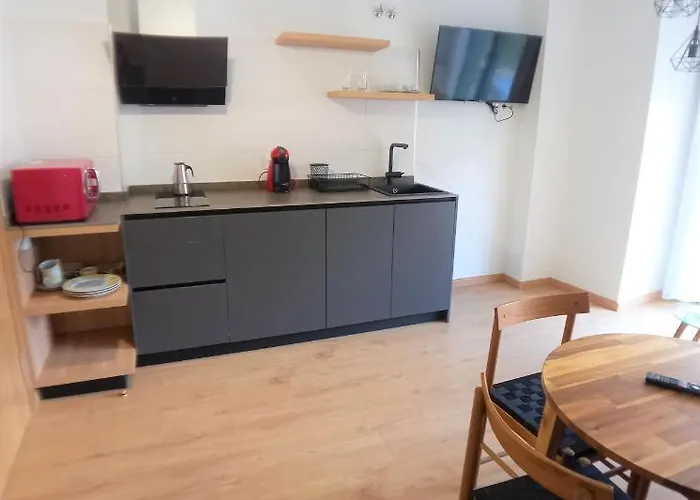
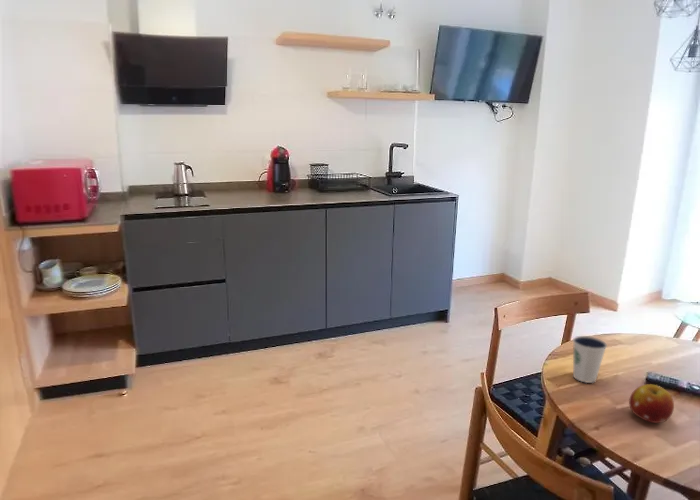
+ dixie cup [572,335,608,384]
+ fruit [628,383,675,424]
